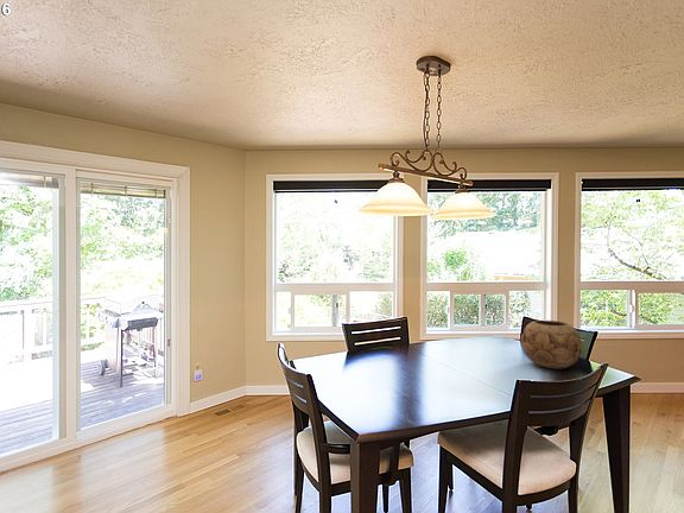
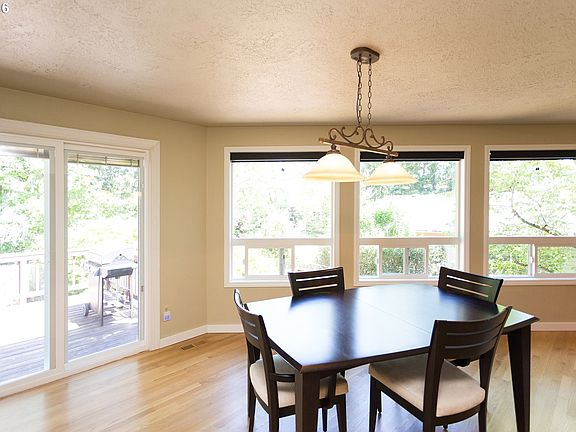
- decorative bowl [520,319,583,370]
